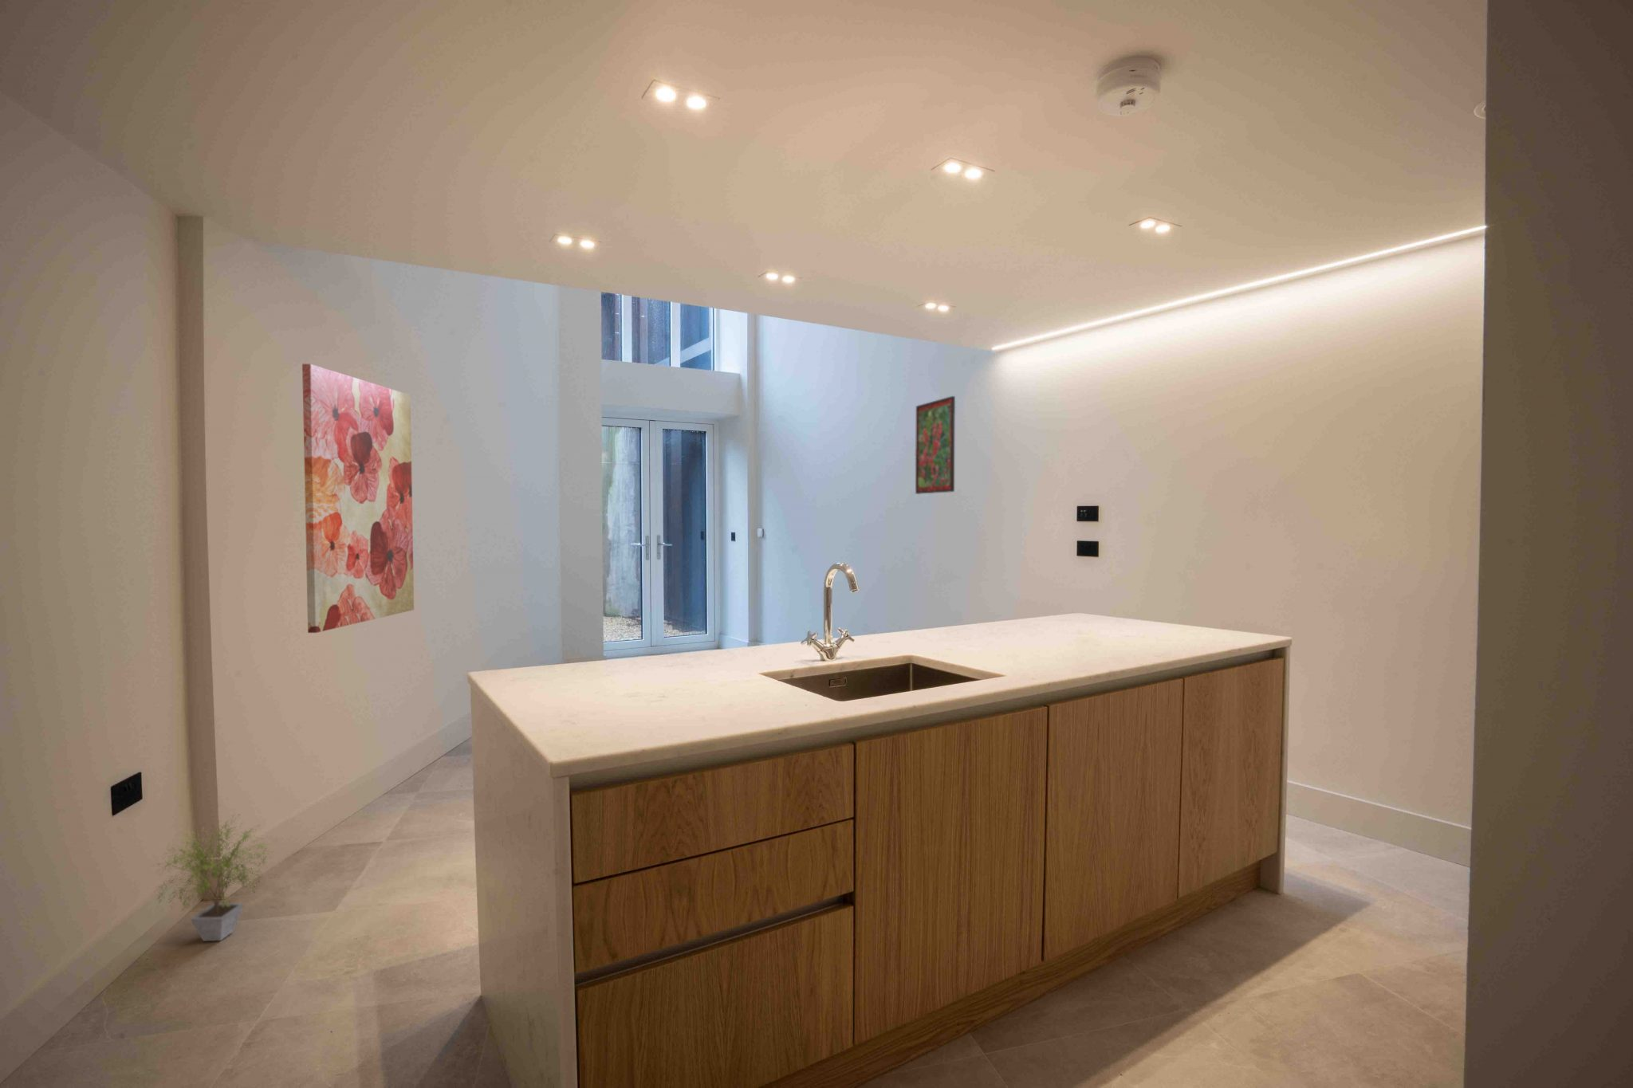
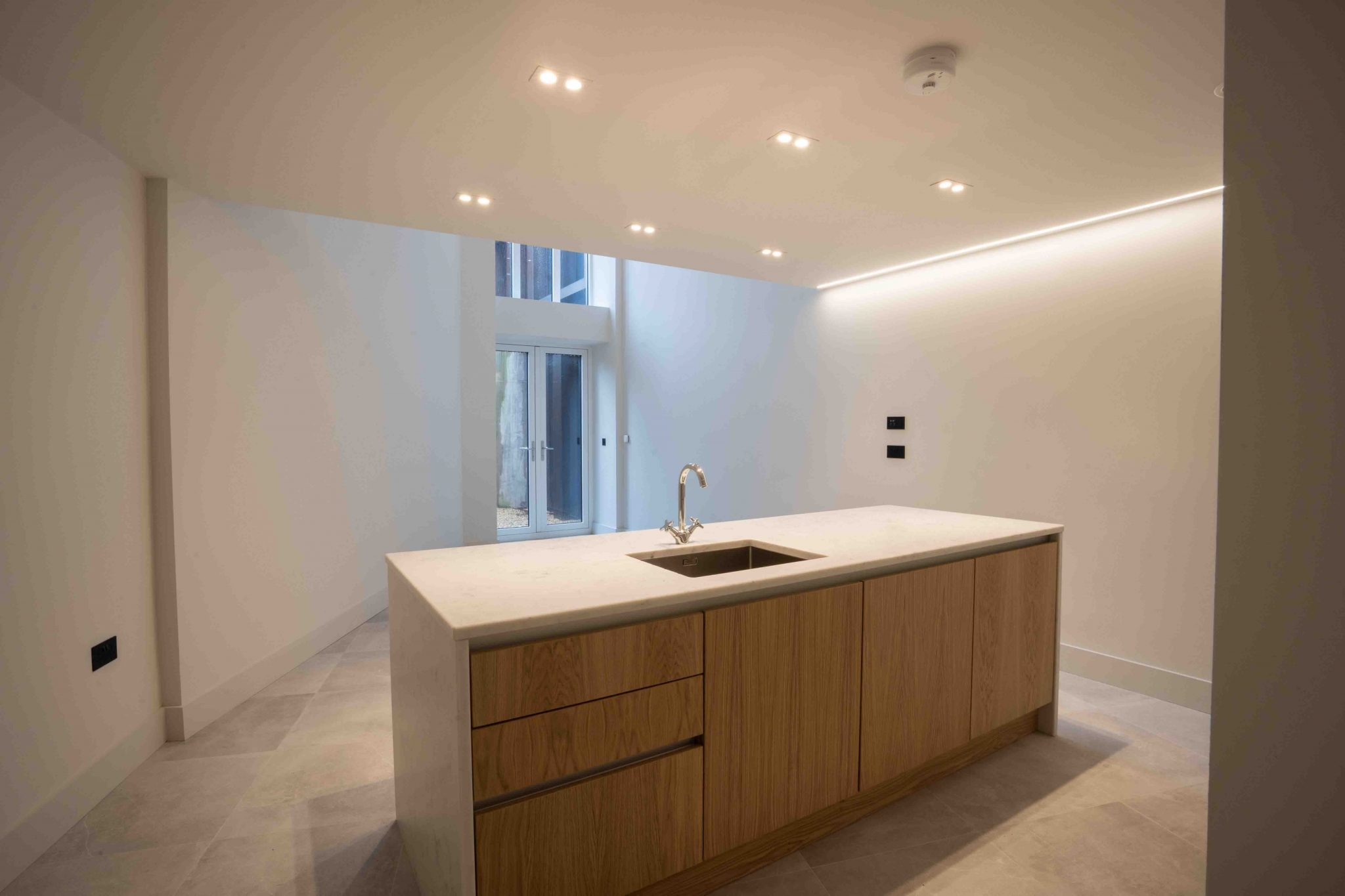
- wall art [301,363,415,634]
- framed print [914,396,956,495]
- potted plant [149,814,277,942]
